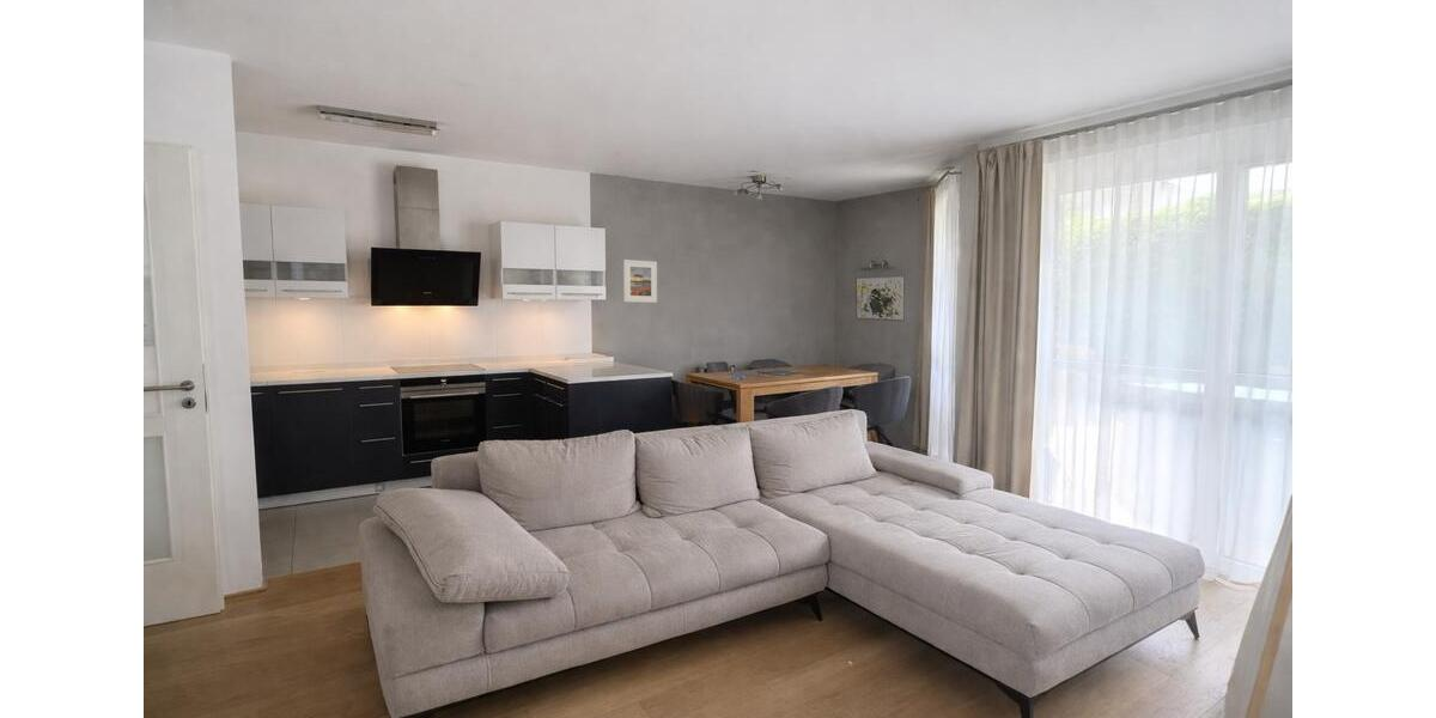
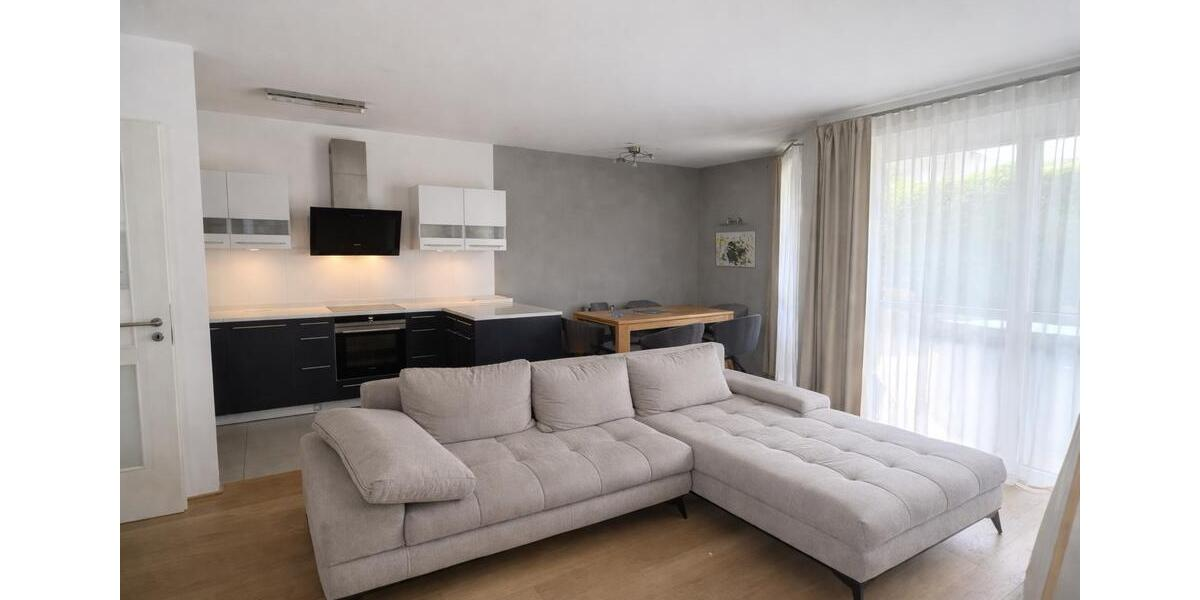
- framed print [622,258,658,304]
